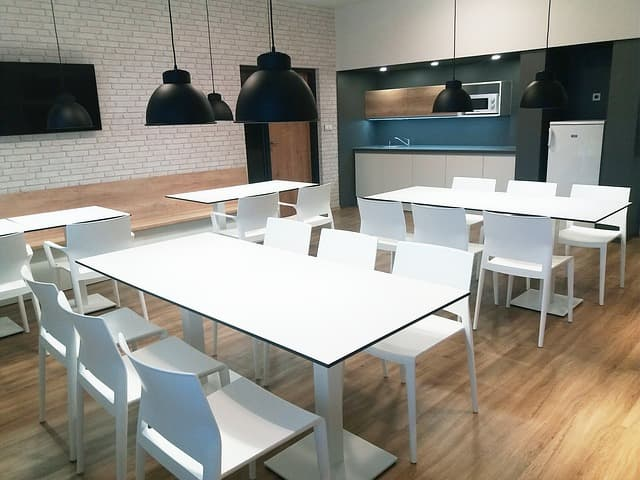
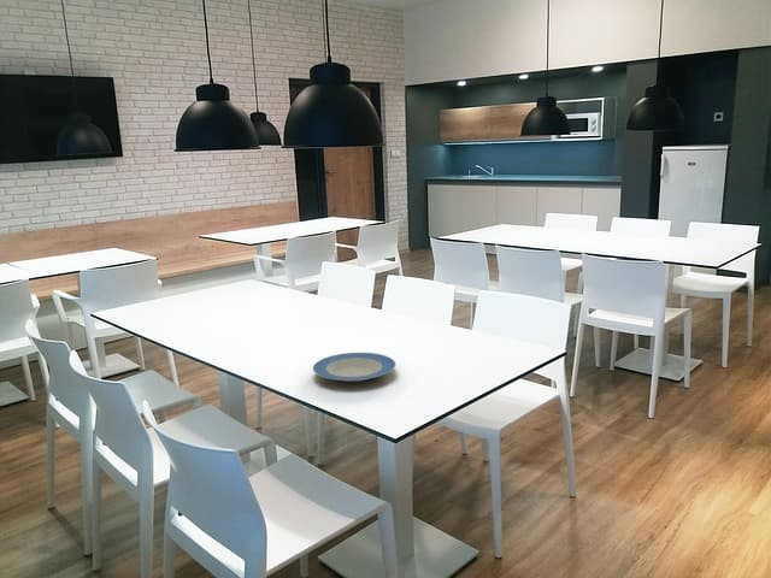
+ plate [312,352,396,383]
